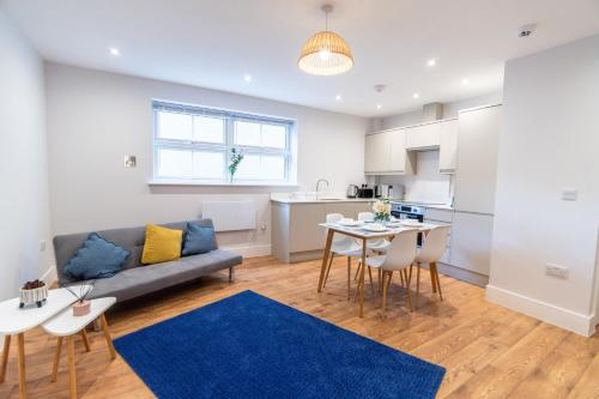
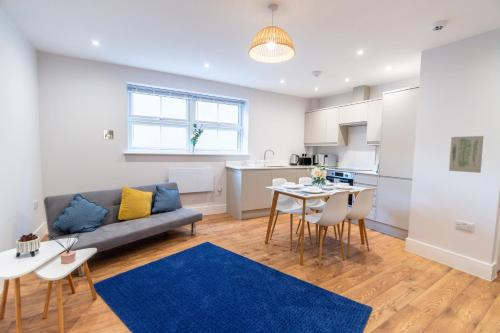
+ wall art [448,135,484,174]
